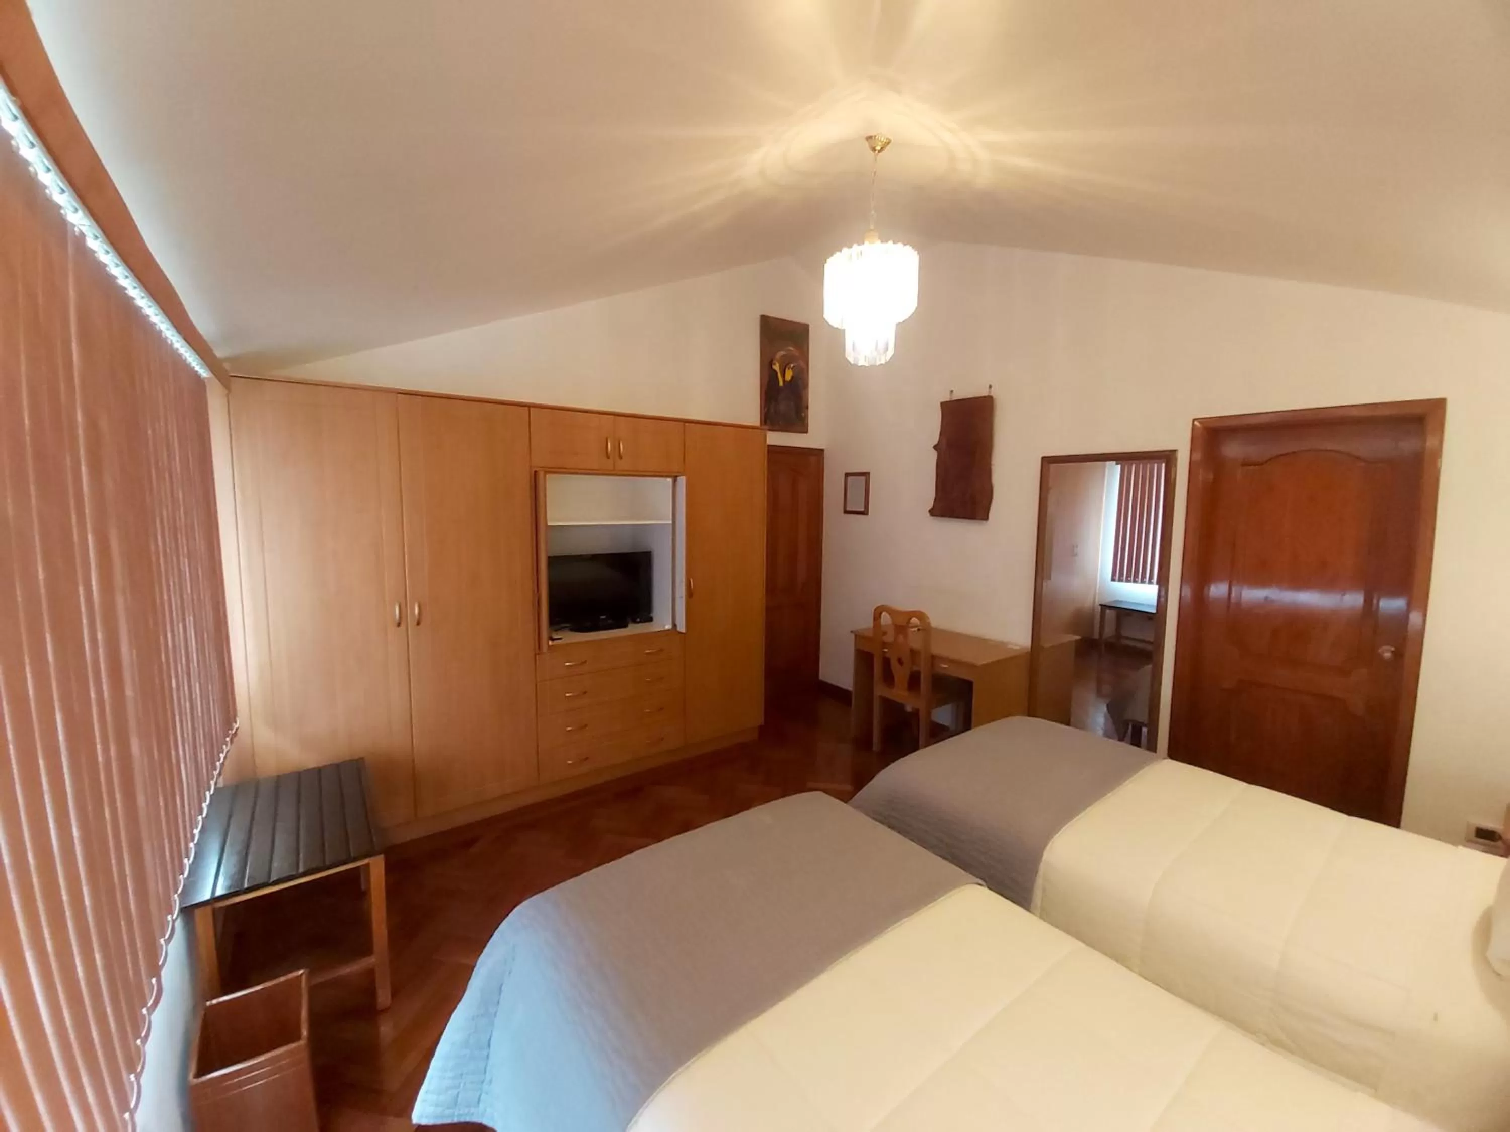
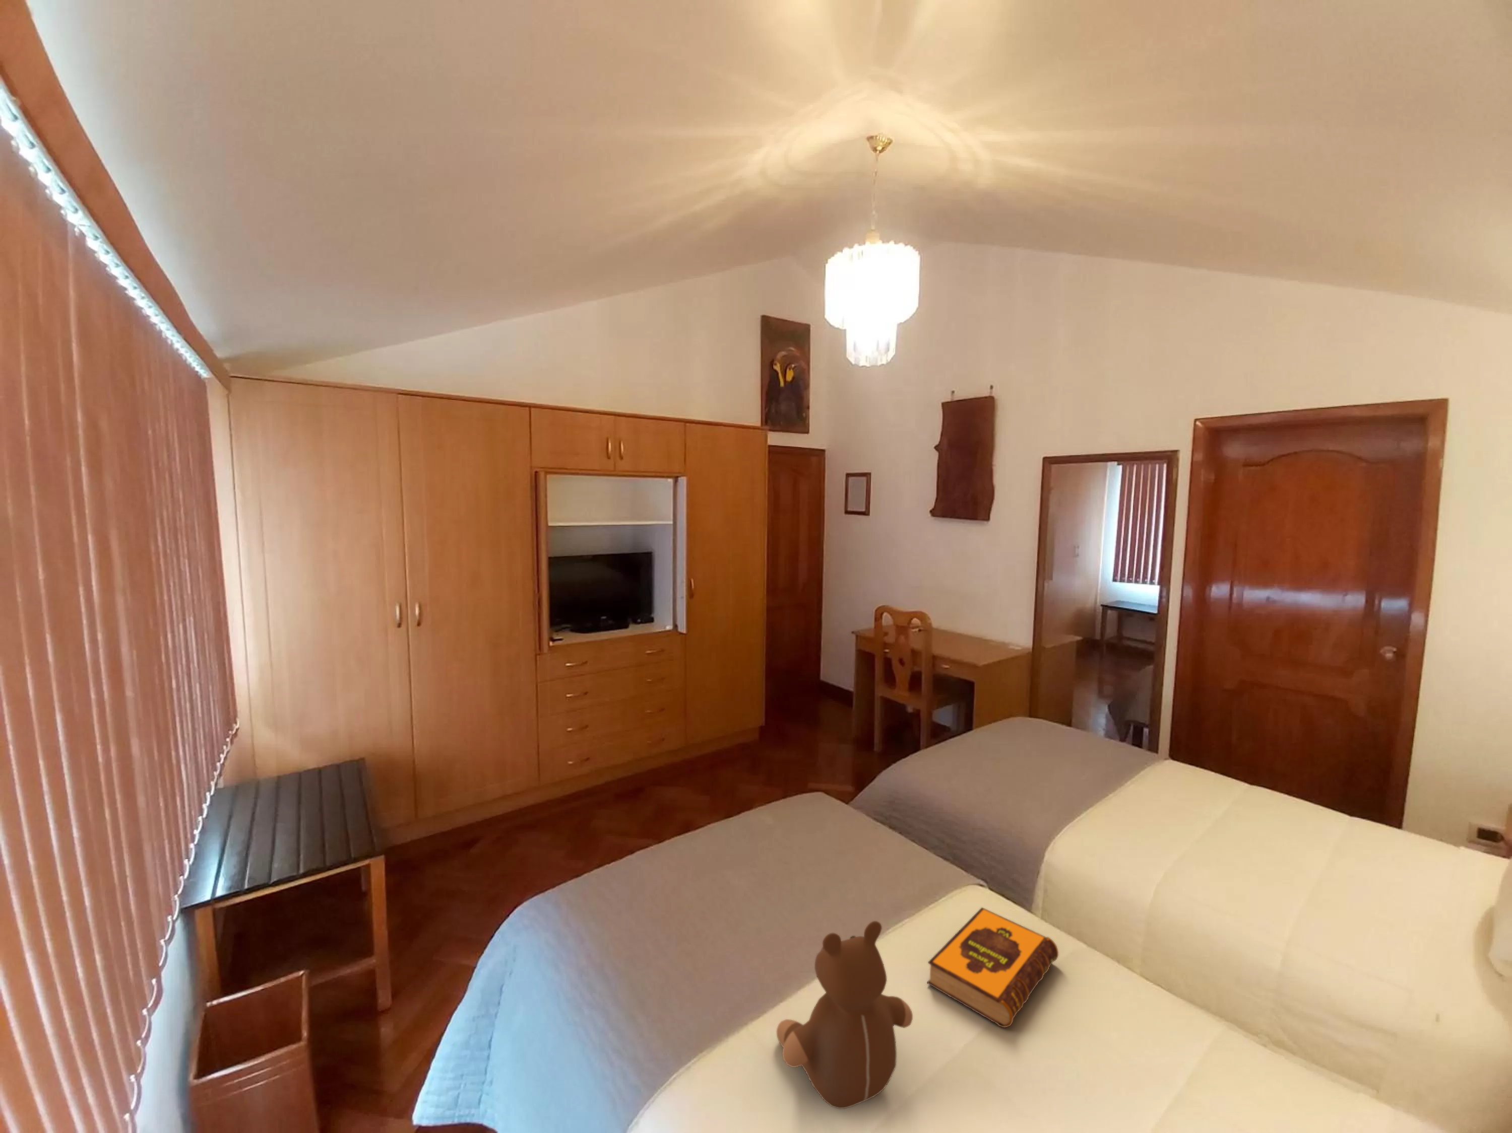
+ teddy bear [776,920,913,1109]
+ hardback book [927,907,1058,1028]
